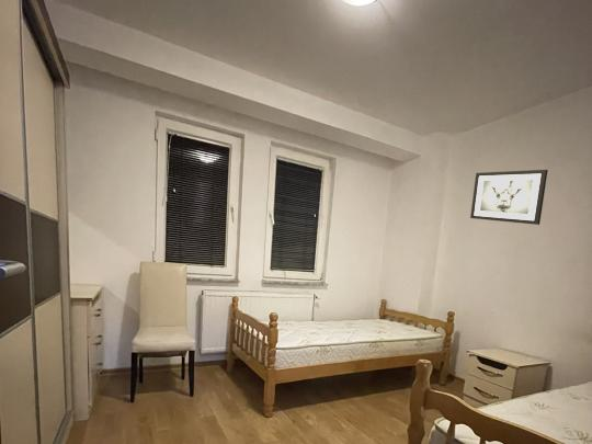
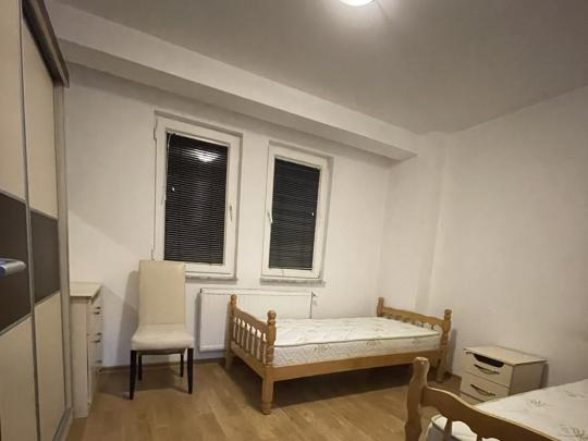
- wall art [469,169,549,226]
